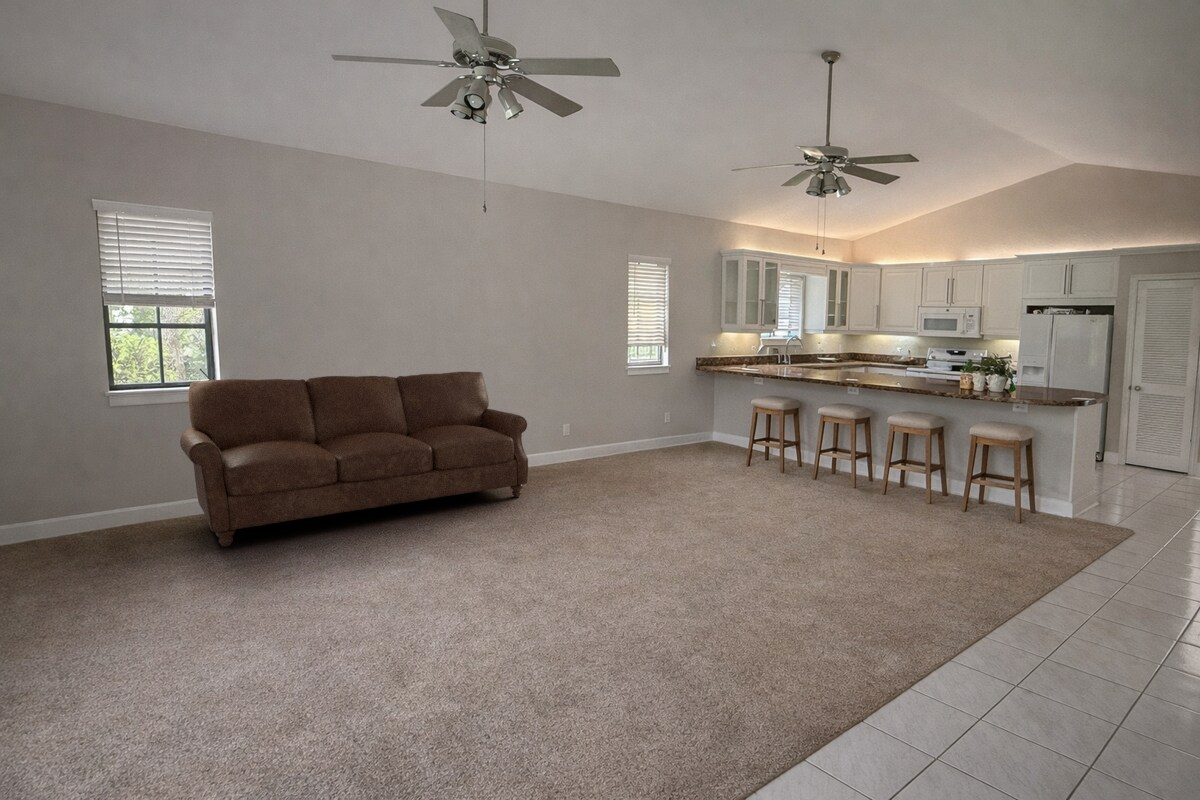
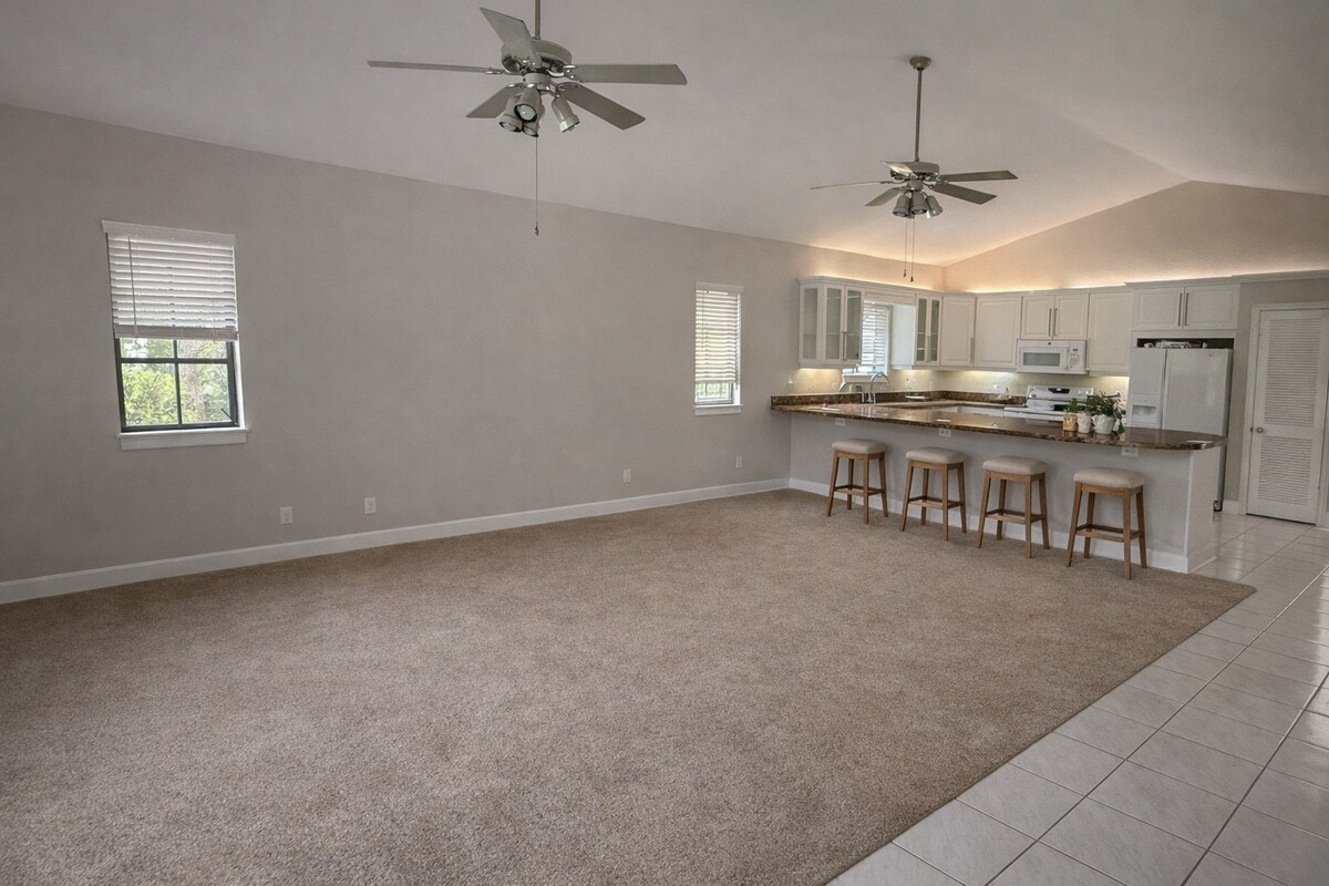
- sofa [179,371,529,547]
